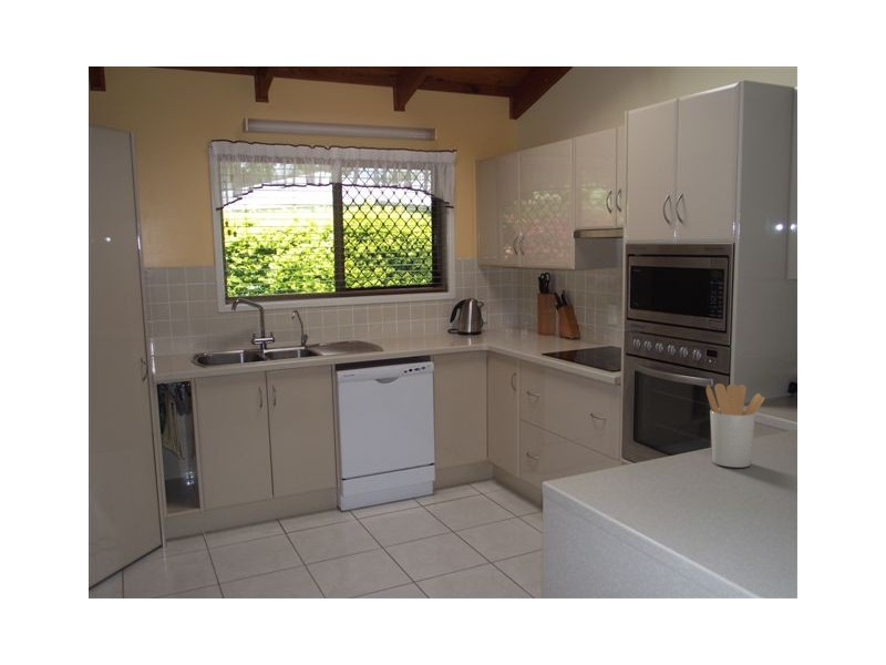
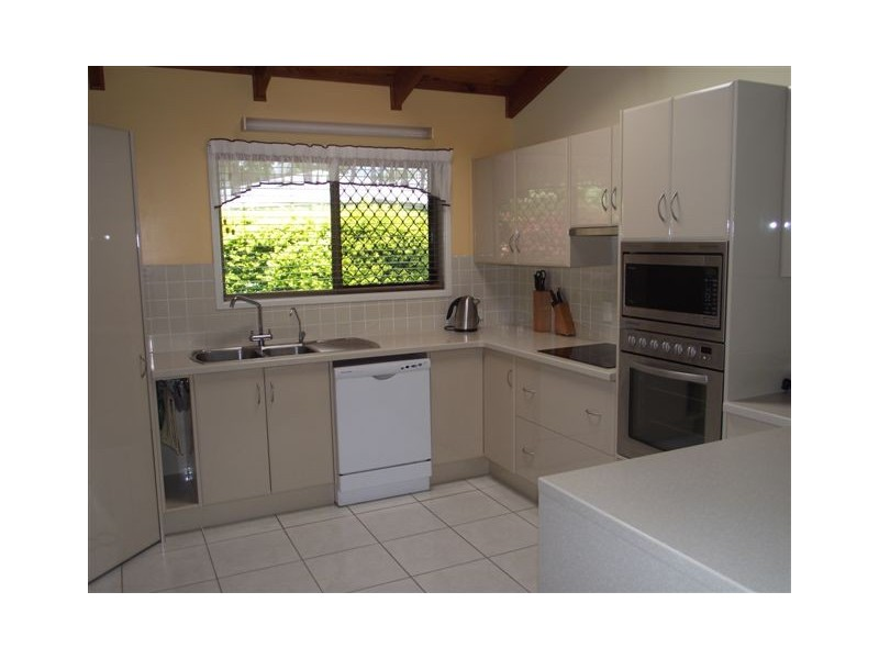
- utensil holder [705,382,765,469]
